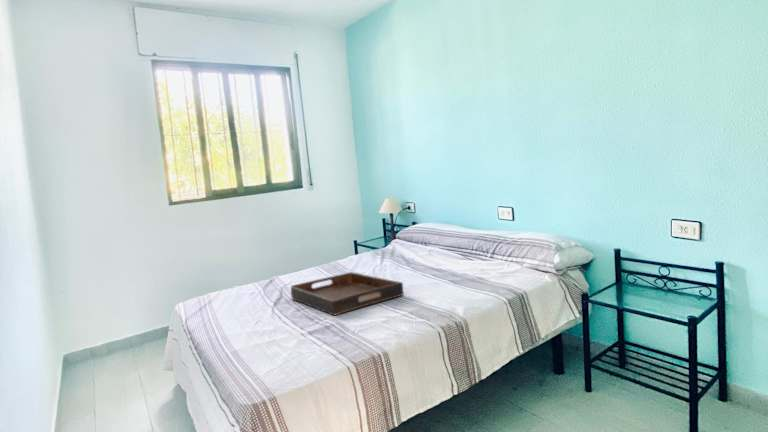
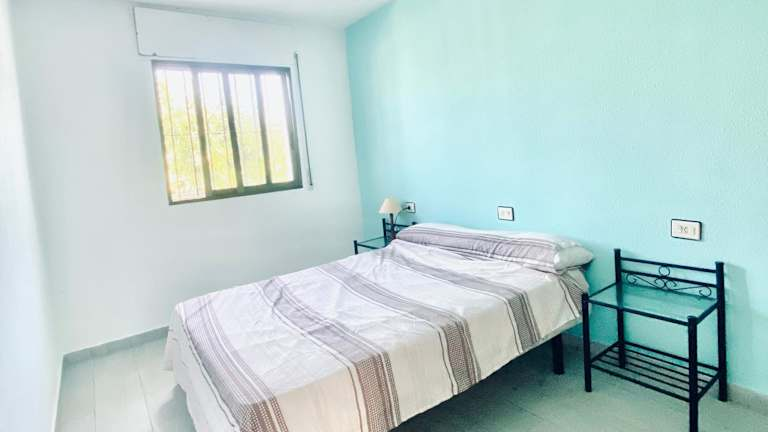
- serving tray [290,271,404,317]
